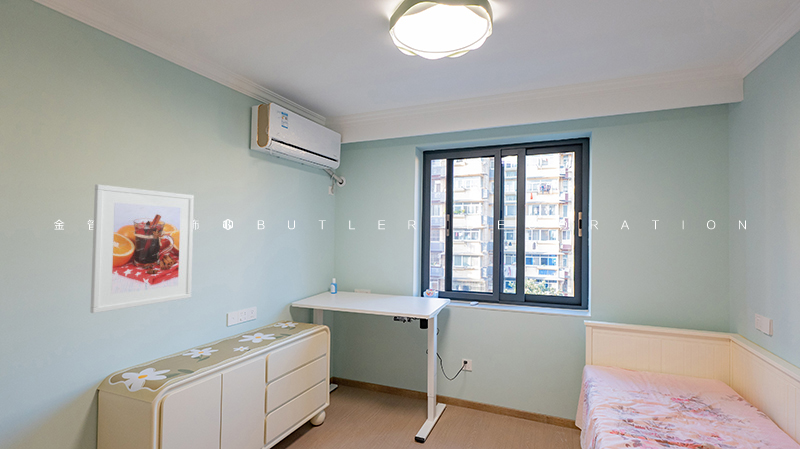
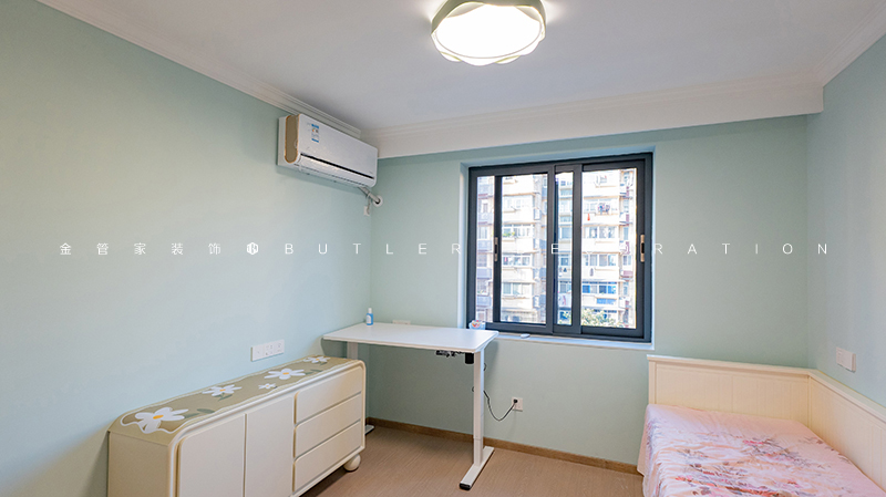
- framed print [90,184,195,314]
